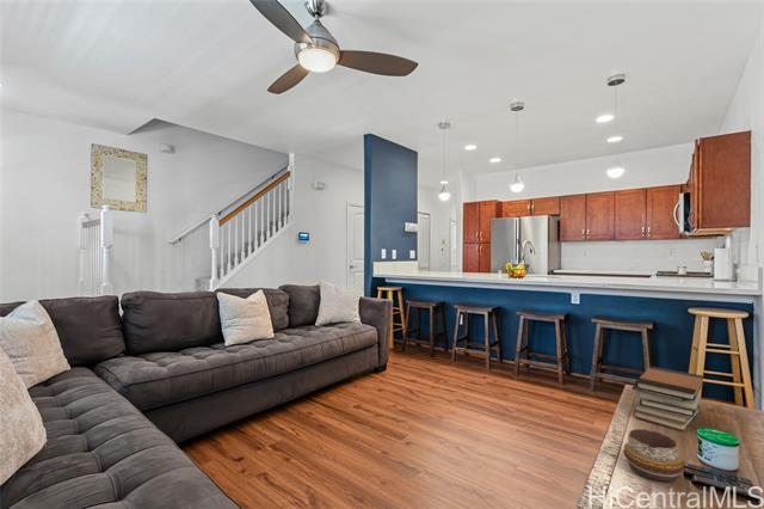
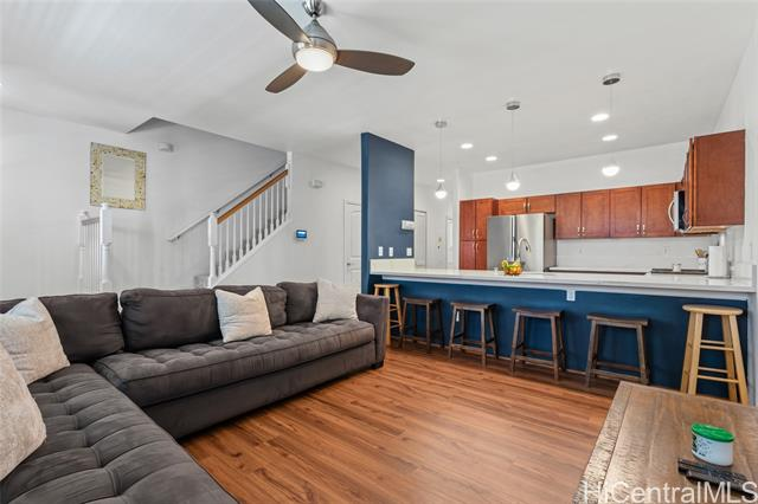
- book stack [631,366,706,433]
- decorative bowl [622,428,685,483]
